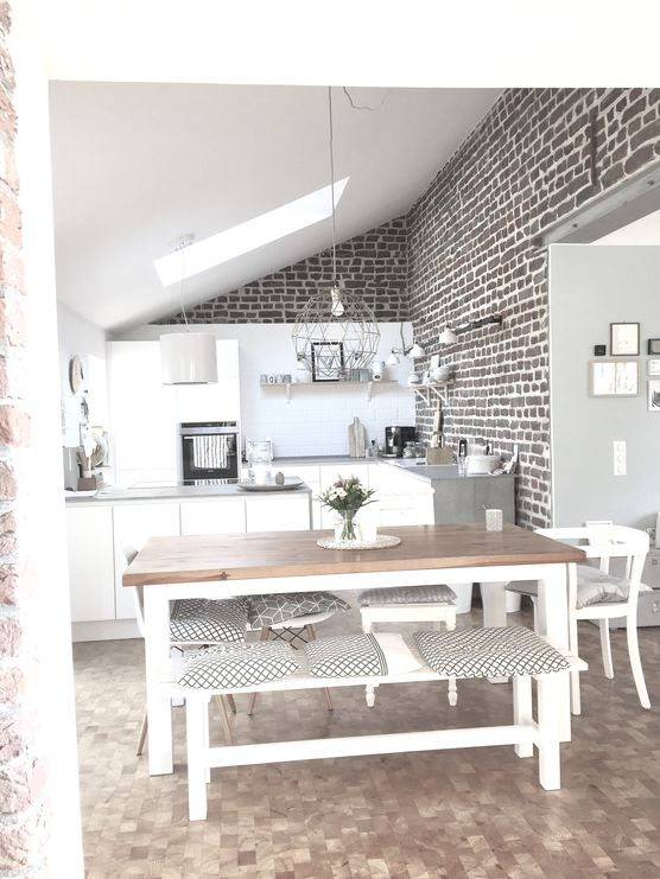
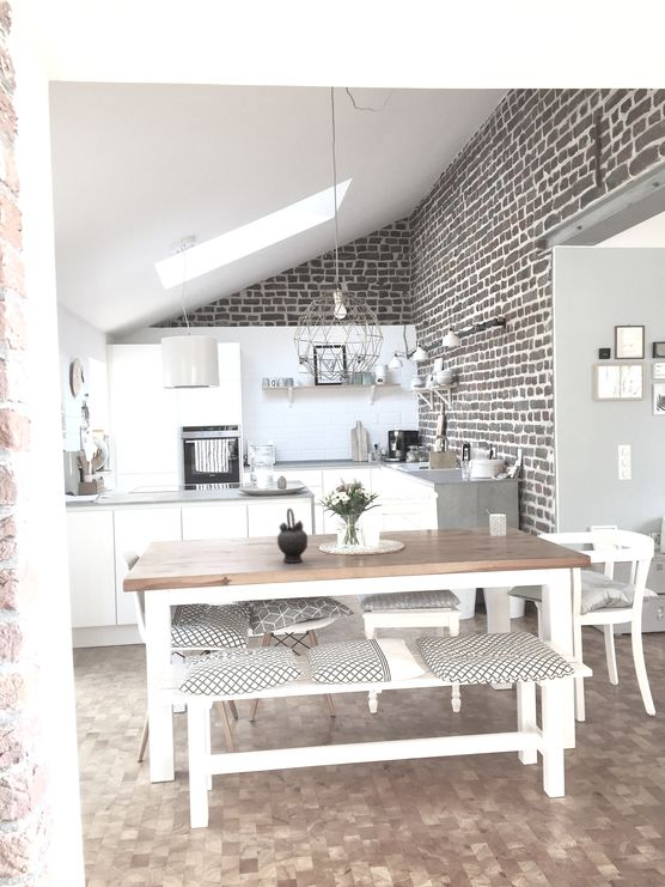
+ teapot [276,508,309,564]
